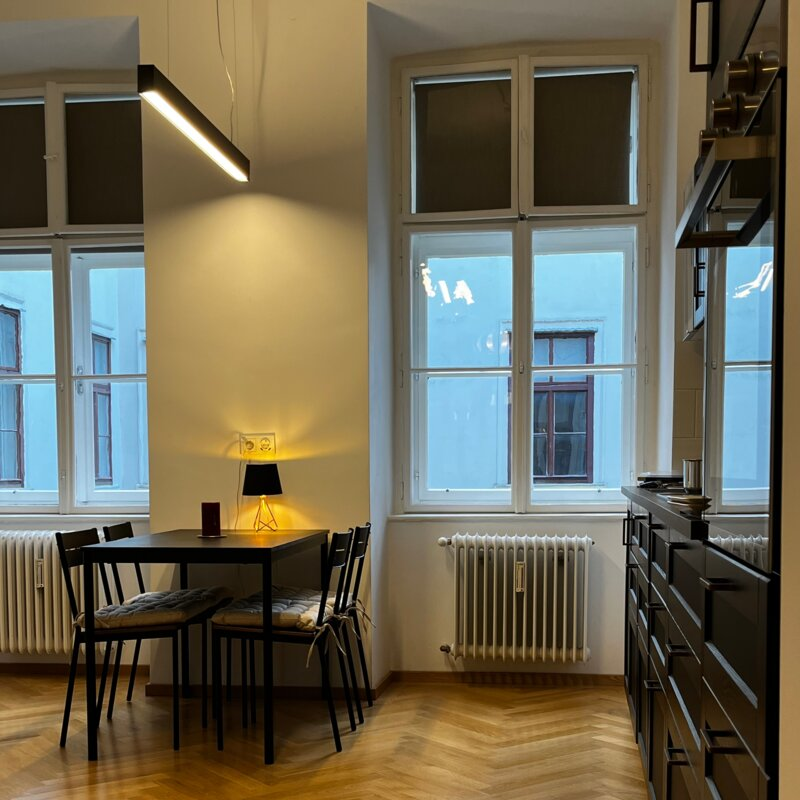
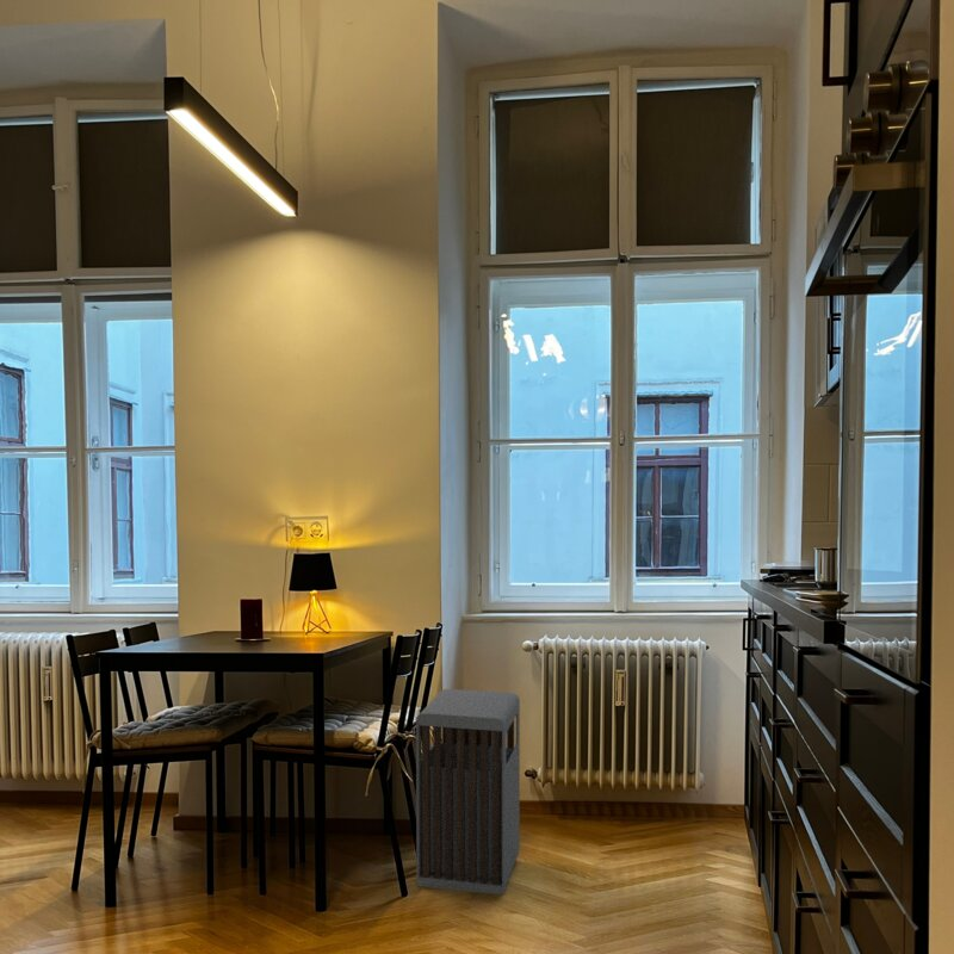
+ trash bin [415,688,521,896]
